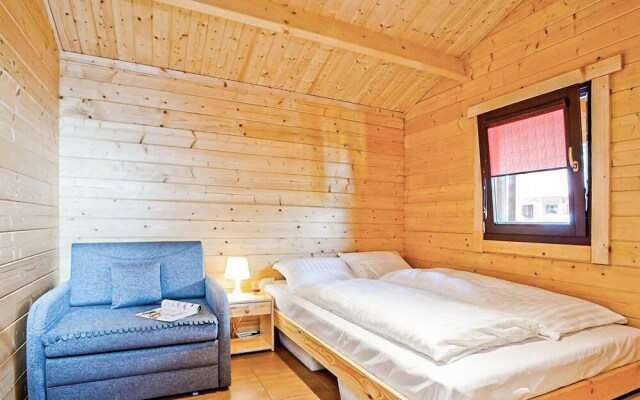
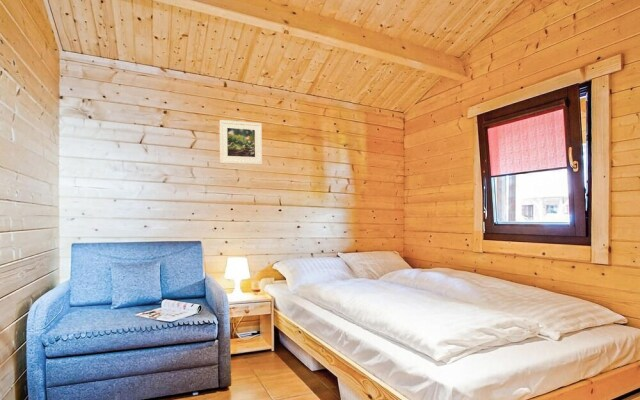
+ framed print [218,119,263,166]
